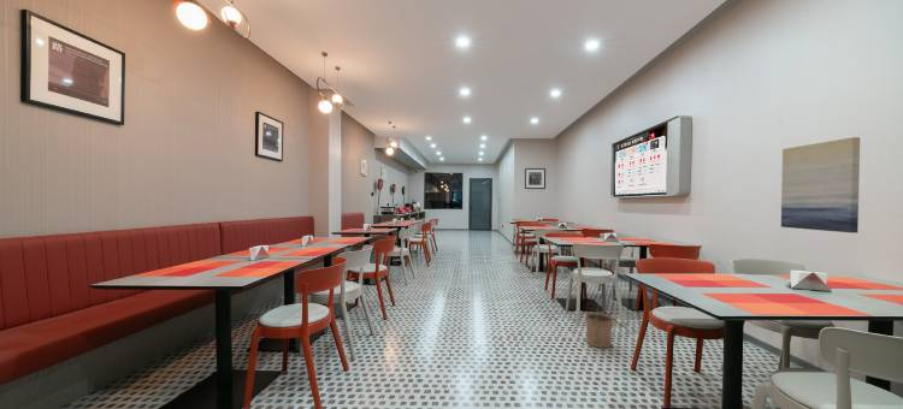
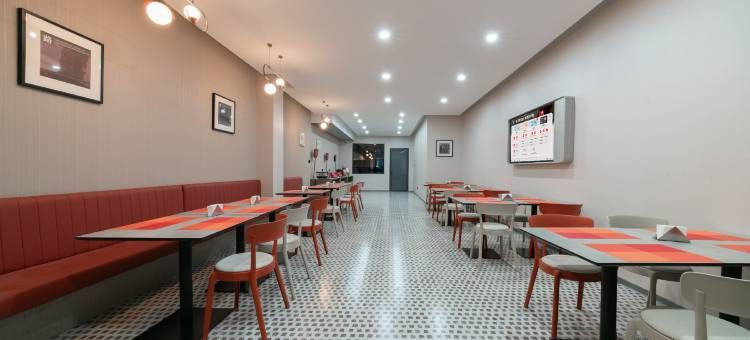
- bucket [584,300,615,349]
- wall art [780,136,861,235]
